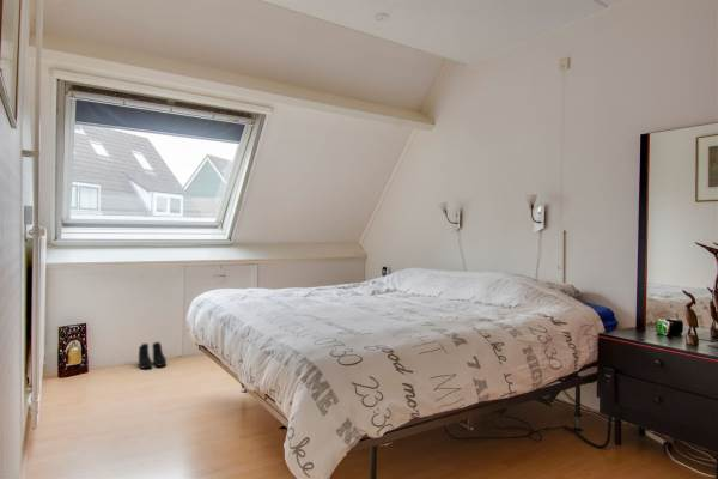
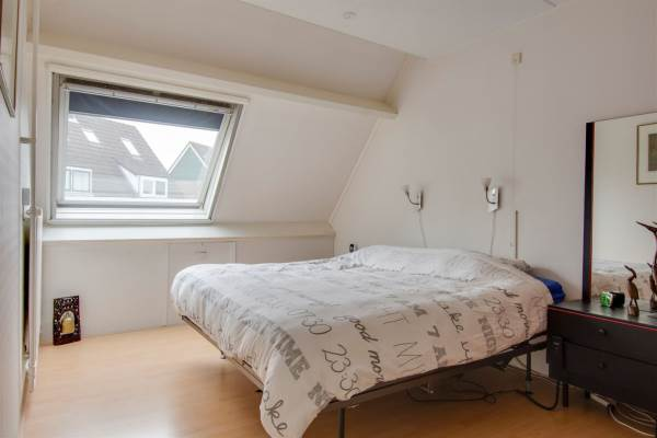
- boots [138,341,168,370]
